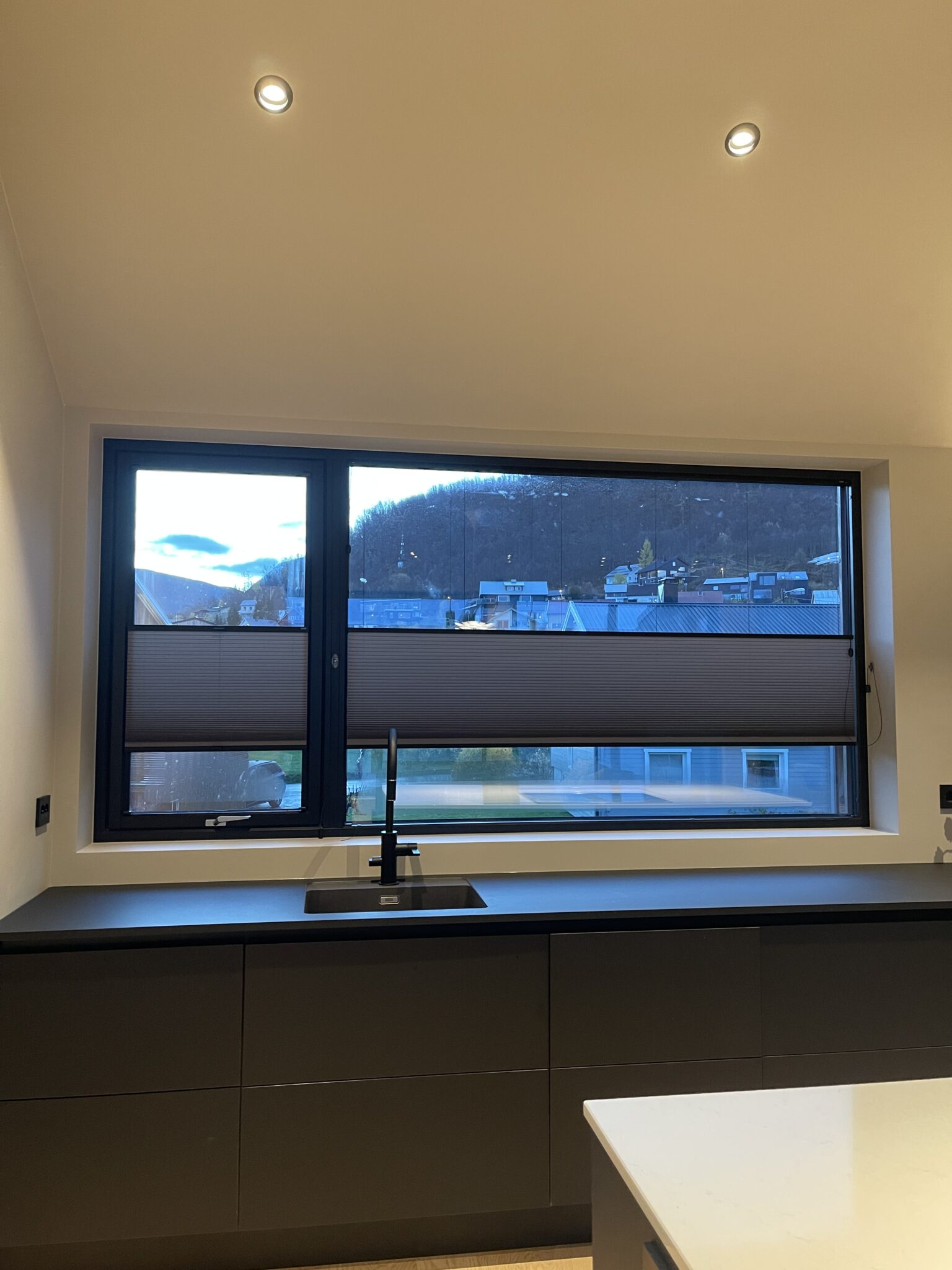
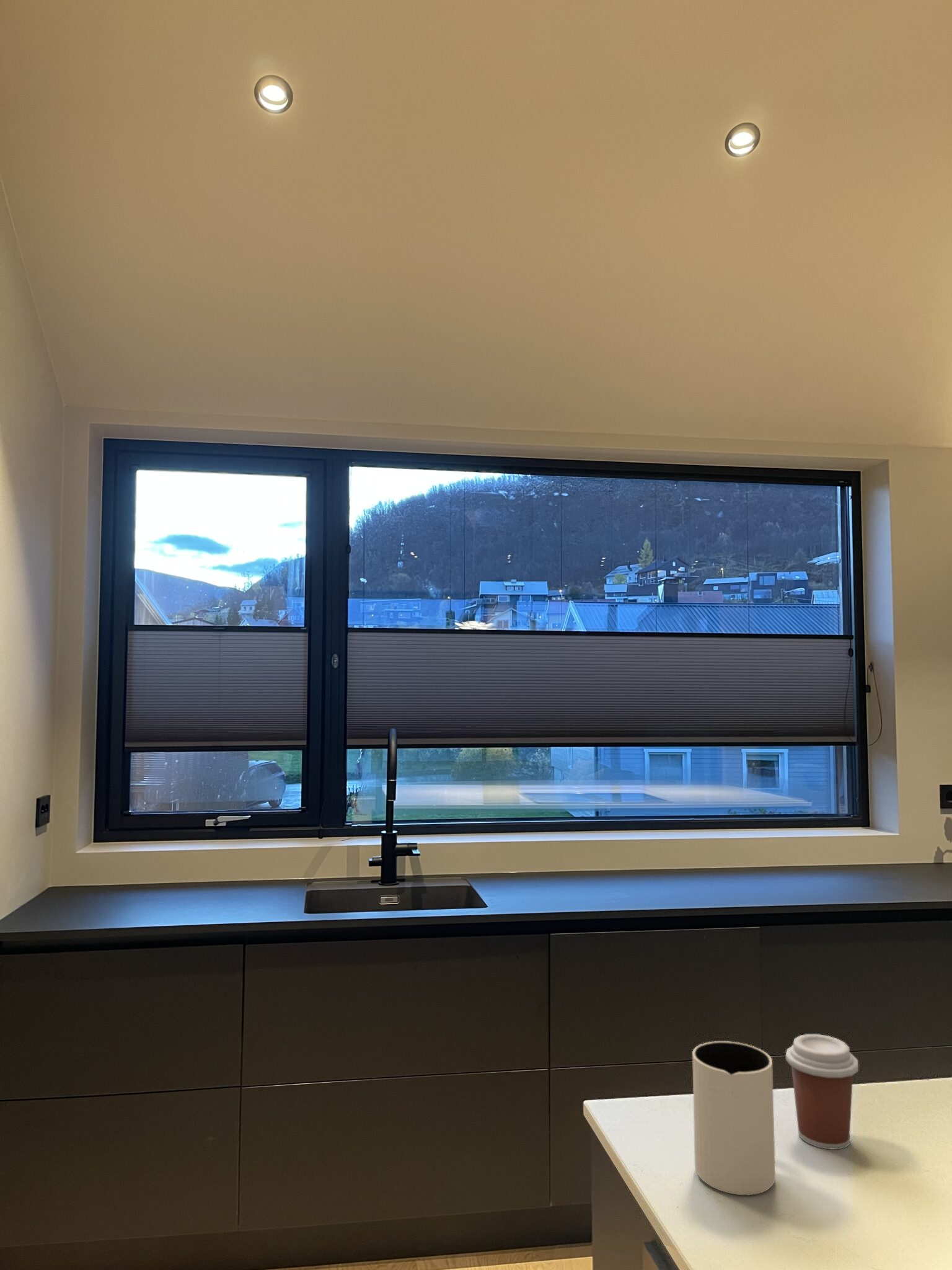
+ pitcher [692,1041,776,1196]
+ coffee cup [785,1034,859,1150]
